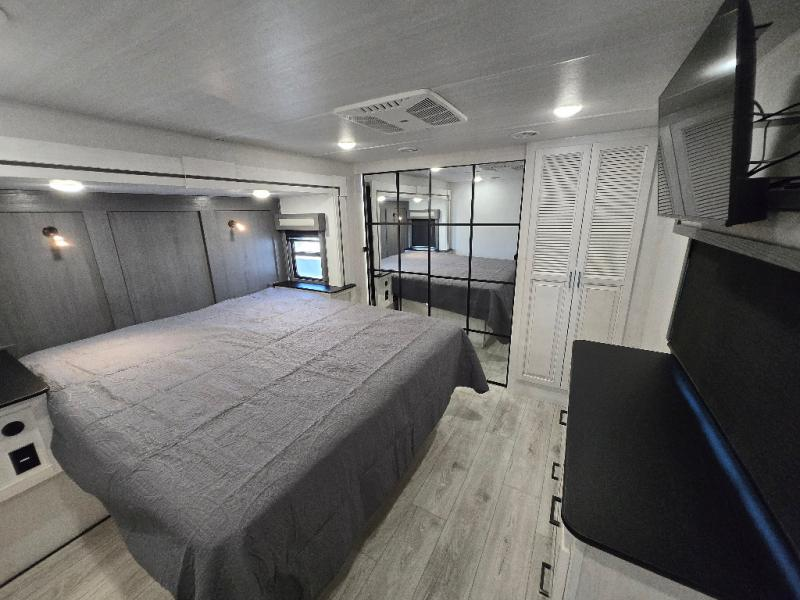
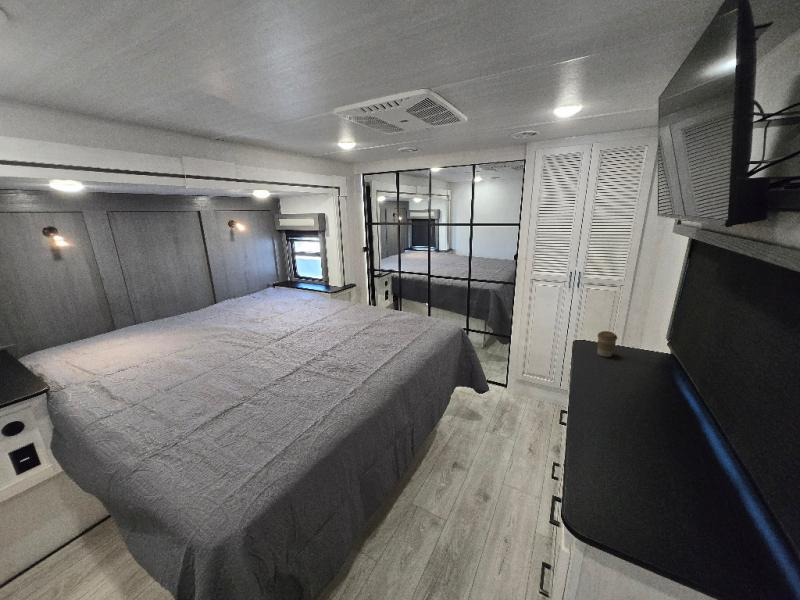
+ coffee cup [596,330,618,358]
